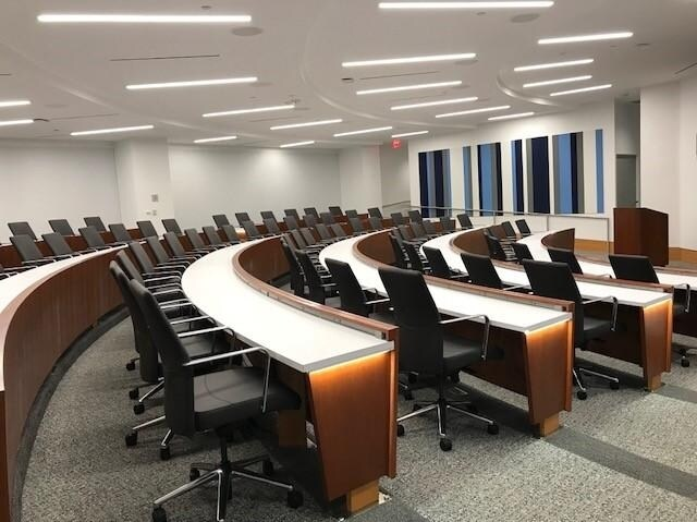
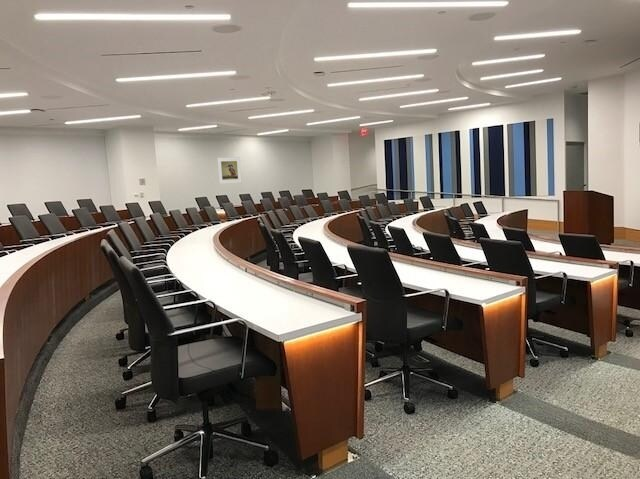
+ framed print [216,156,243,185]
